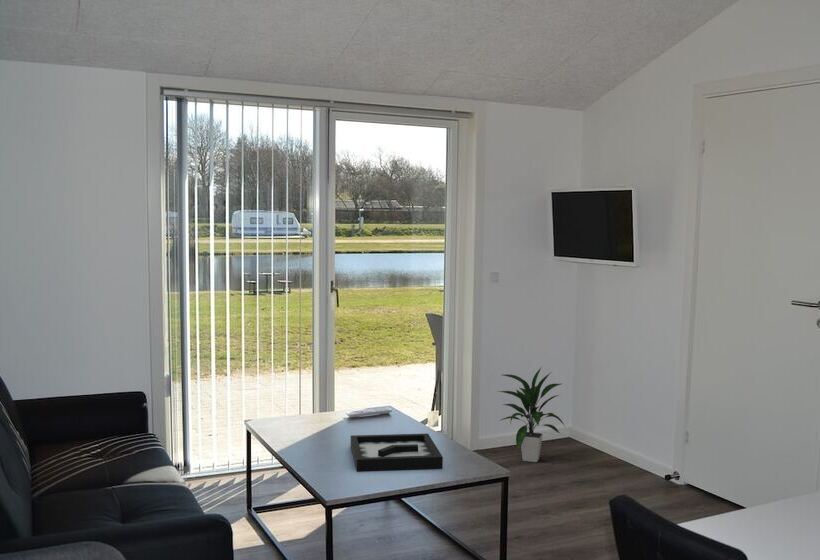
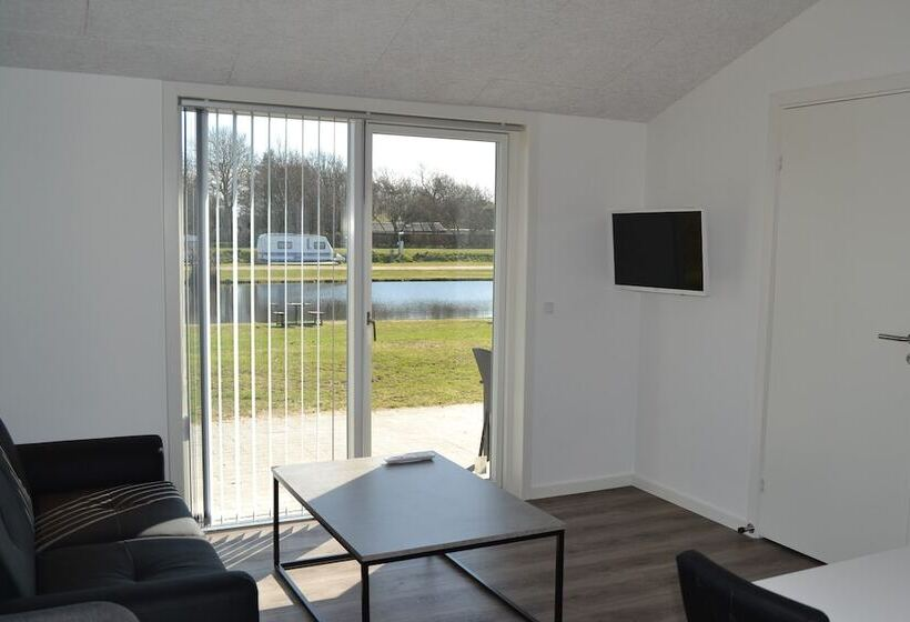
- decorative tray [350,433,444,473]
- indoor plant [496,366,566,463]
